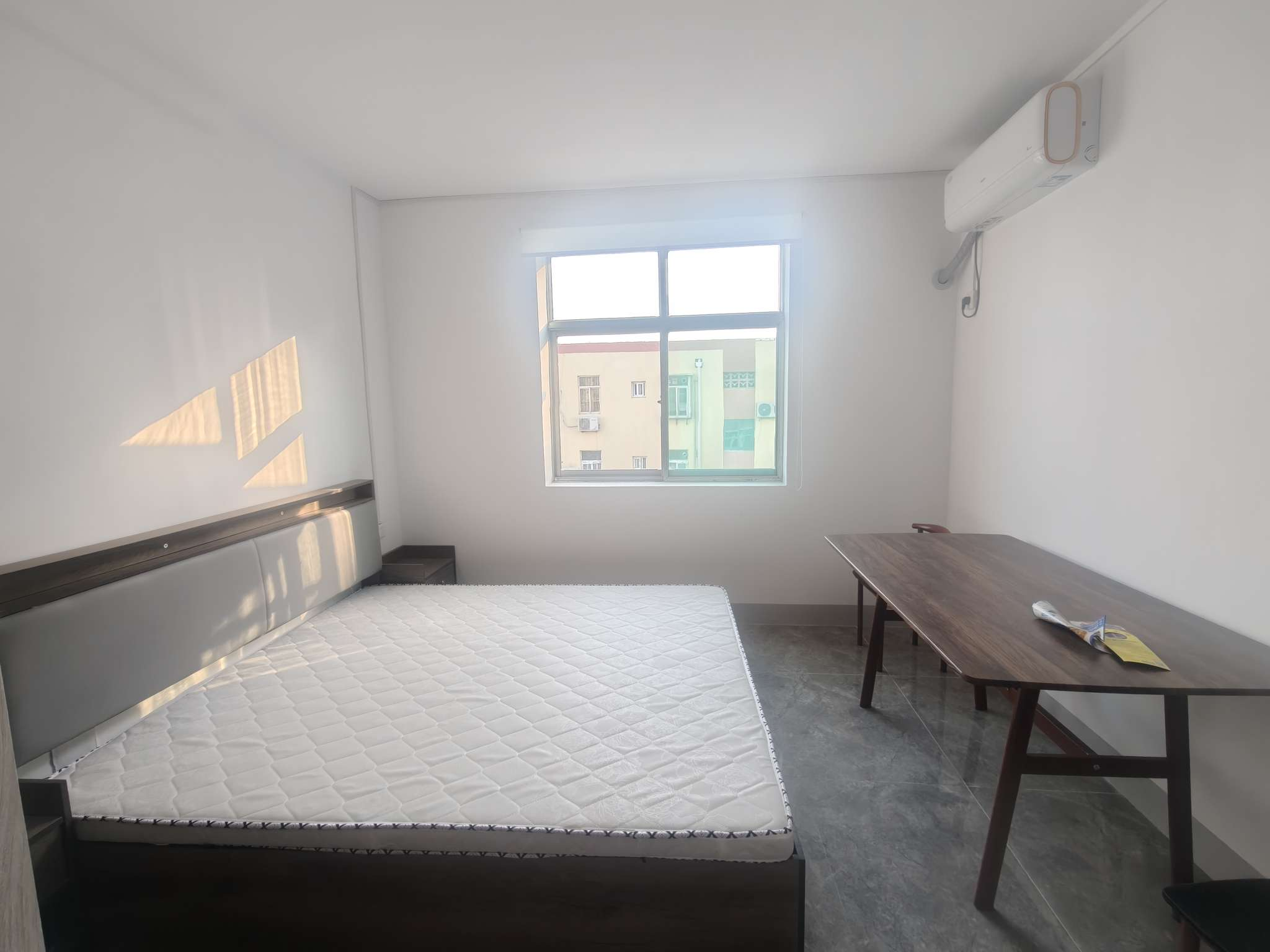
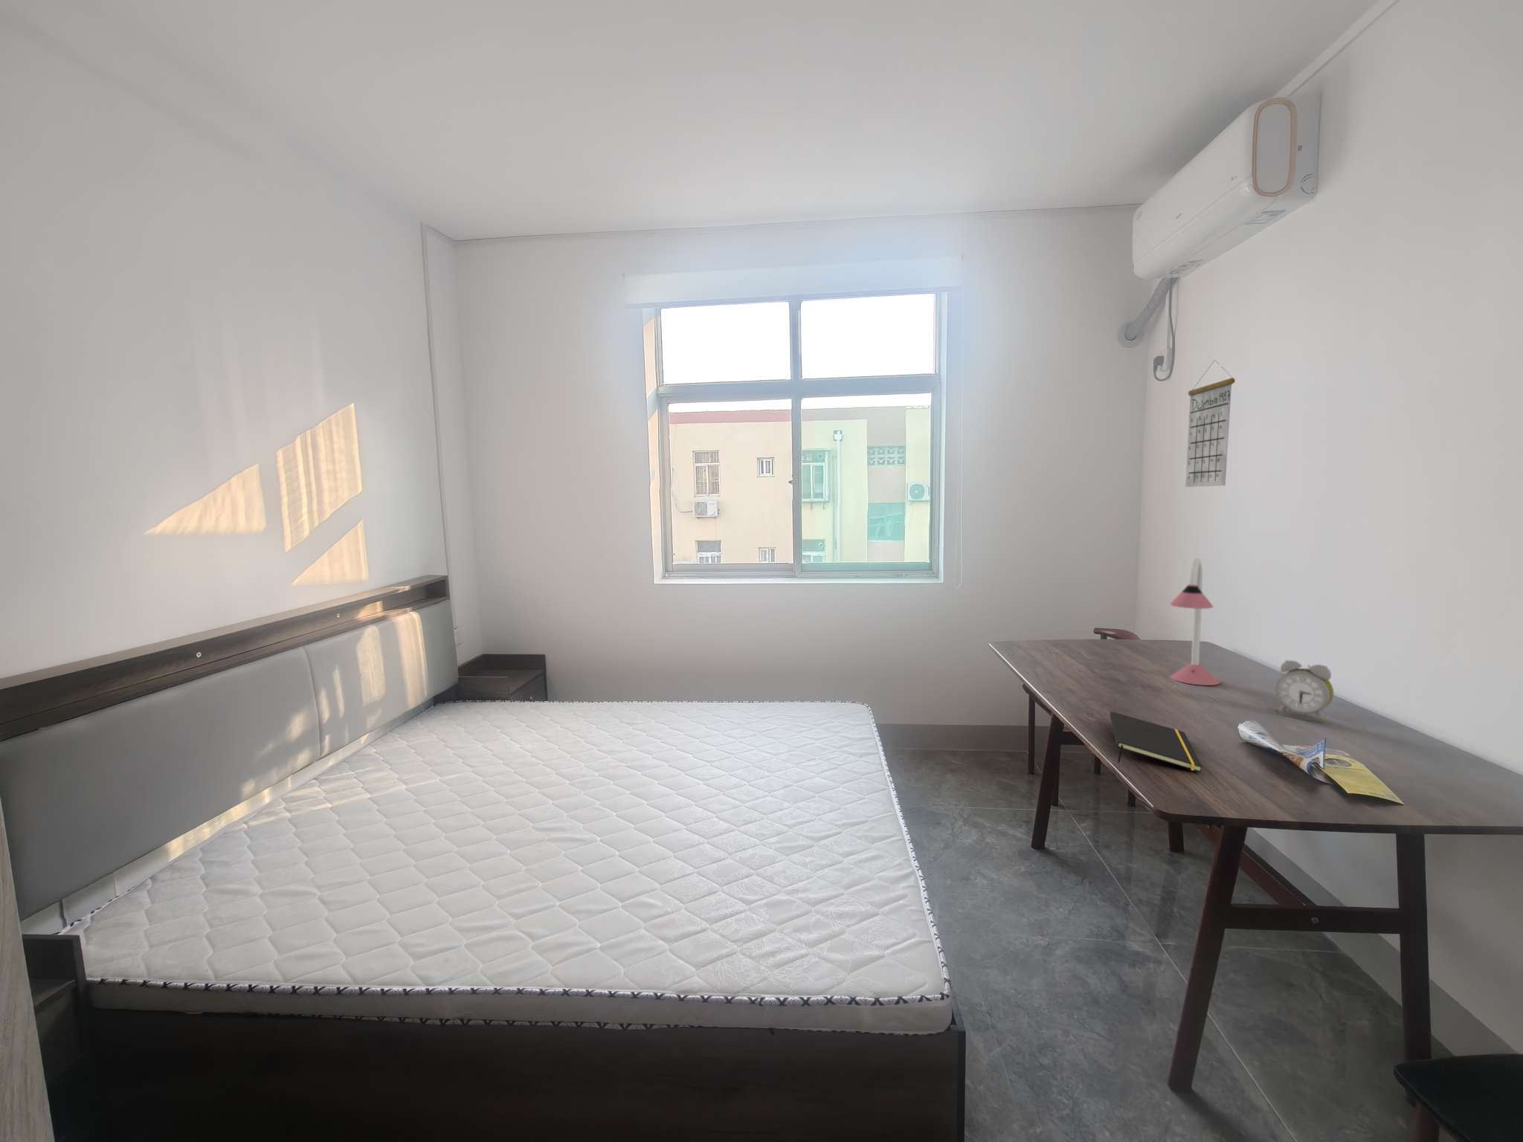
+ notepad [1109,711,1203,773]
+ alarm clock [1274,660,1334,722]
+ calendar [1185,359,1236,488]
+ desk lamp [1169,558,1221,686]
